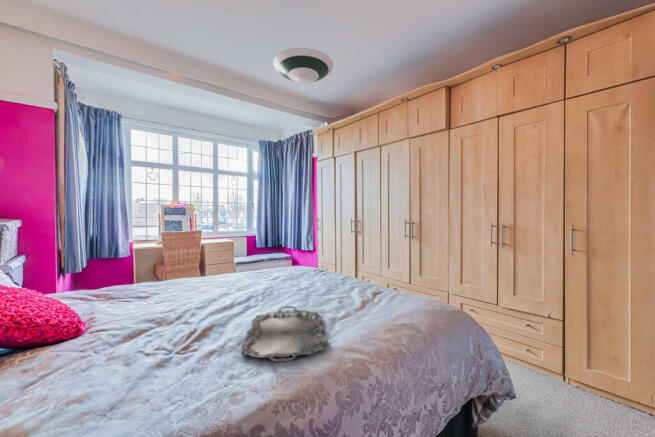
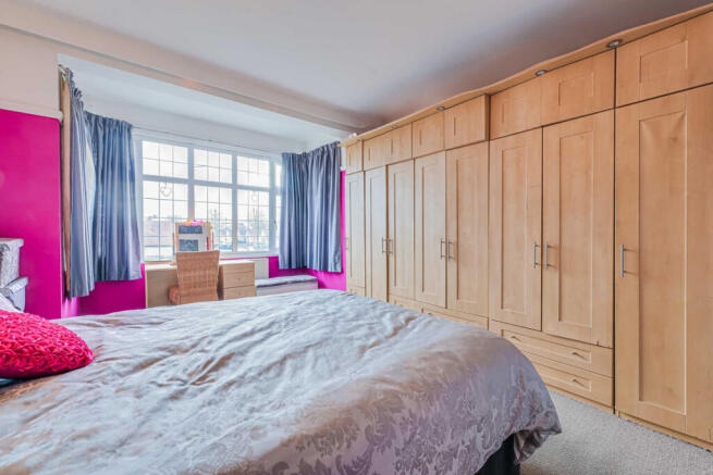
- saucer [272,47,334,84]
- serving tray [240,305,329,363]
